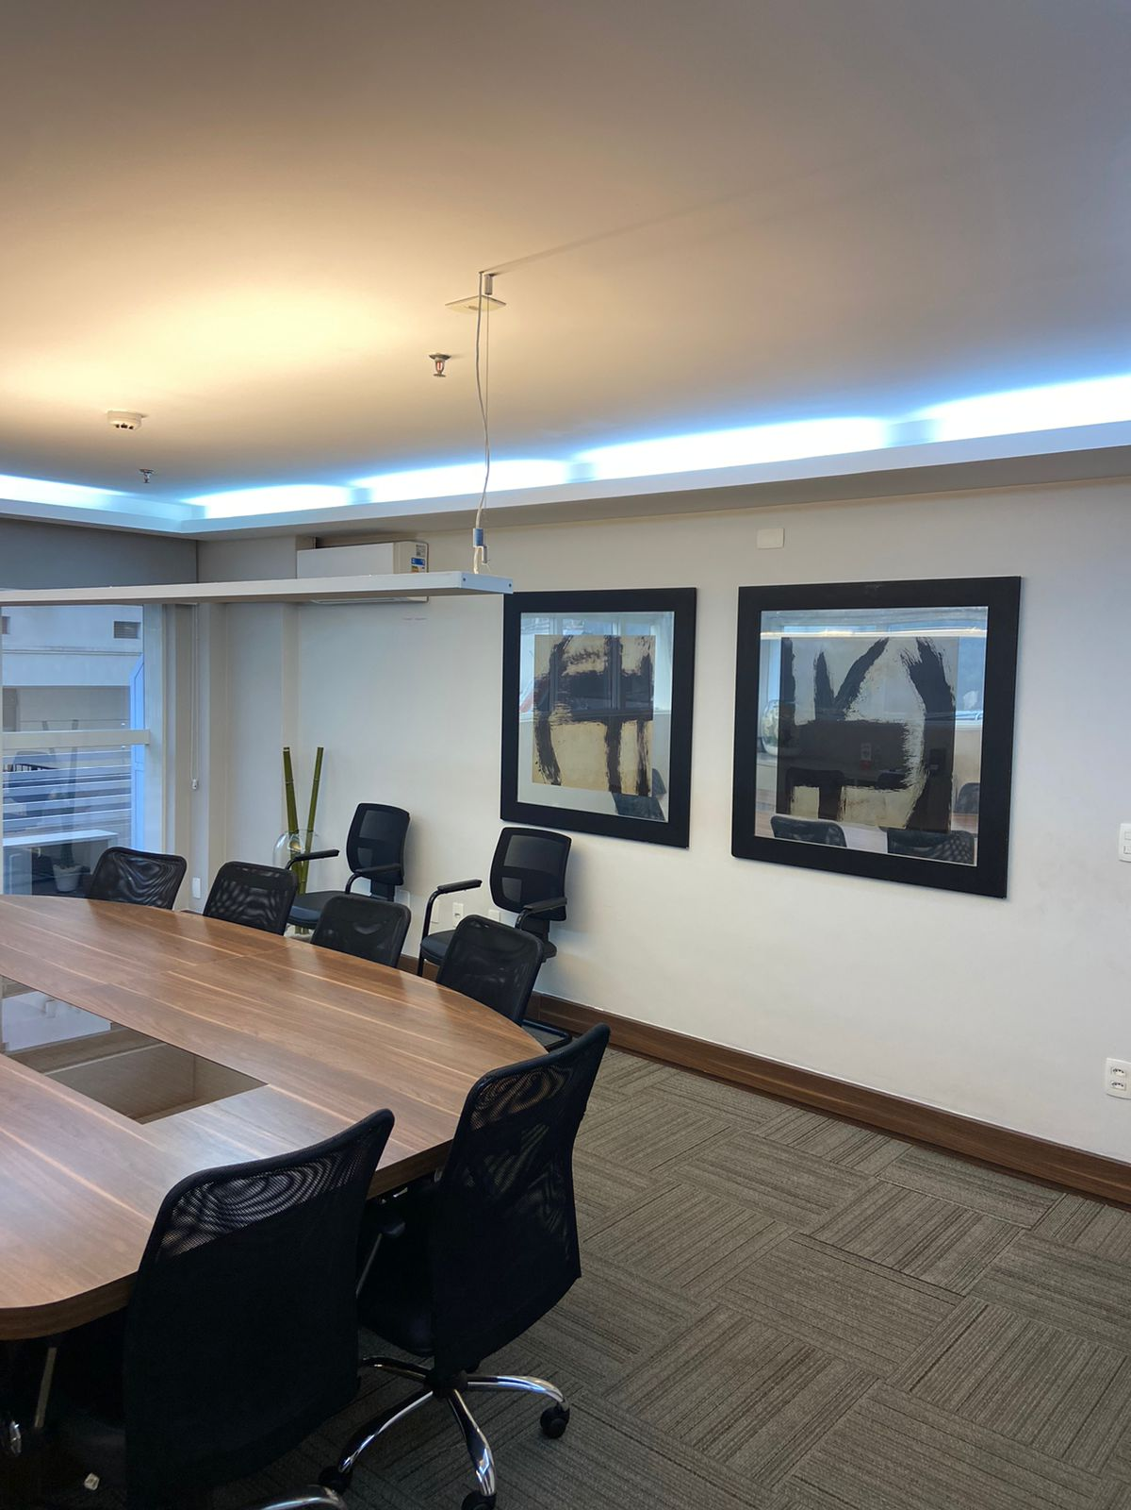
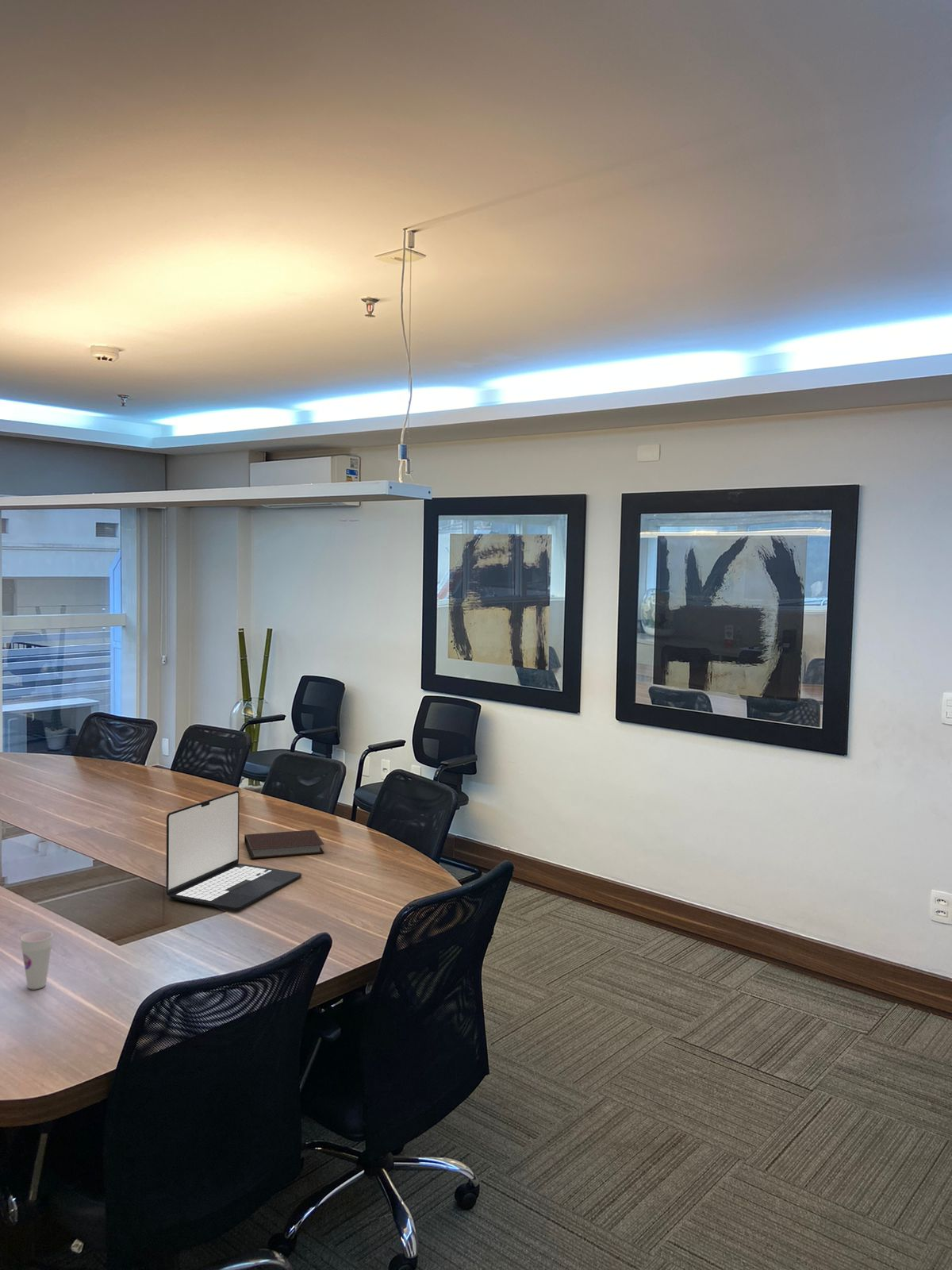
+ laptop [166,790,302,910]
+ notebook [244,829,324,859]
+ cup [20,930,53,990]
